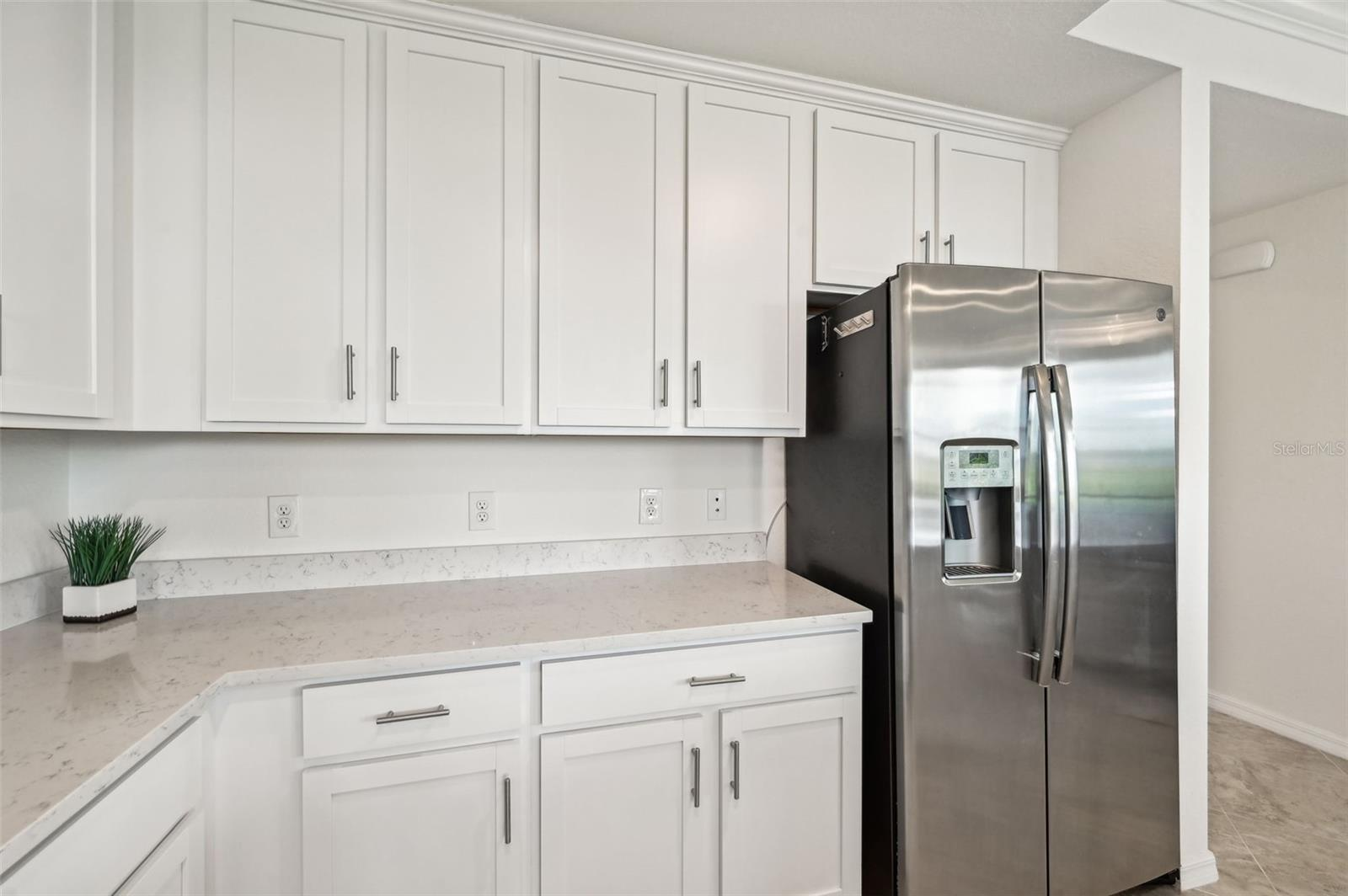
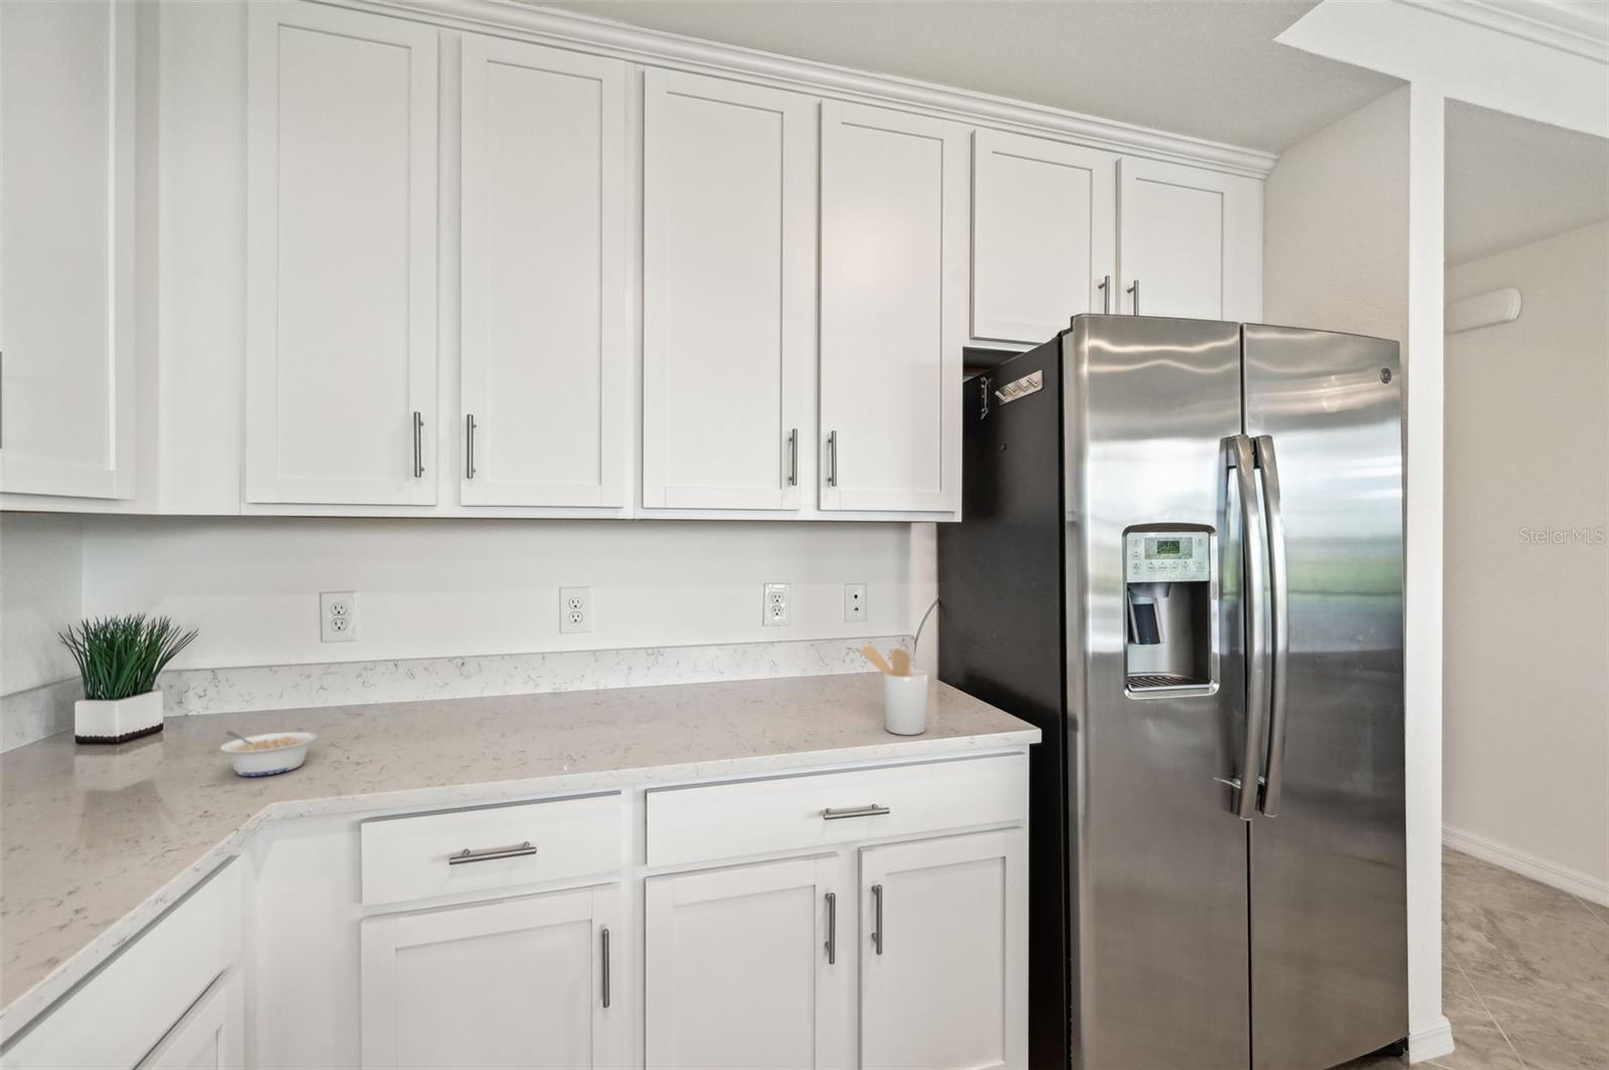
+ utensil holder [858,645,930,736]
+ legume [220,730,318,777]
